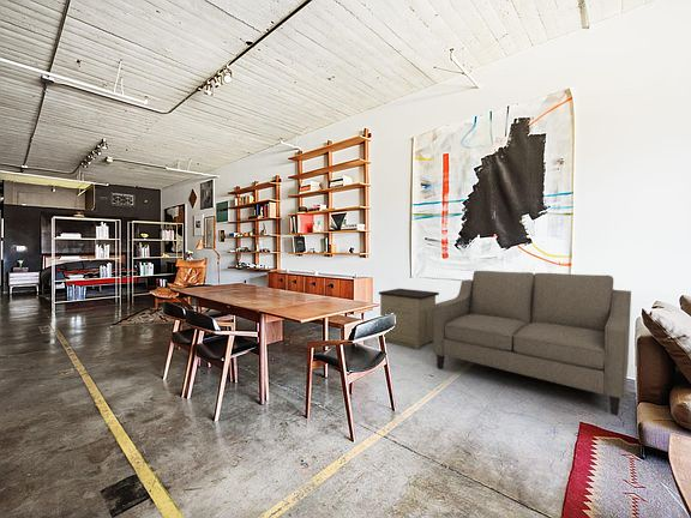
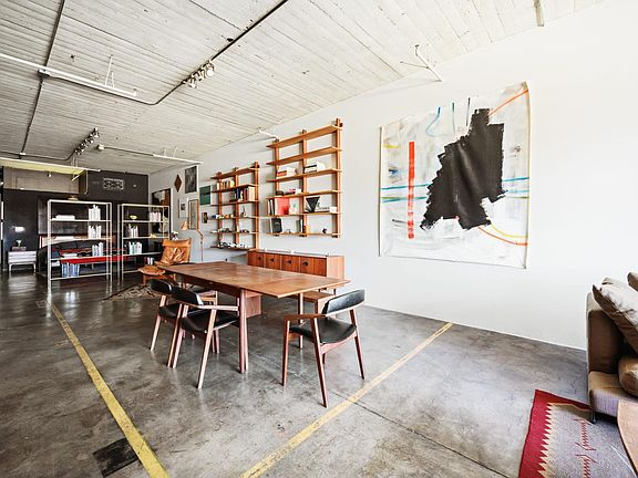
- sofa [432,270,632,417]
- nightstand [378,288,440,351]
